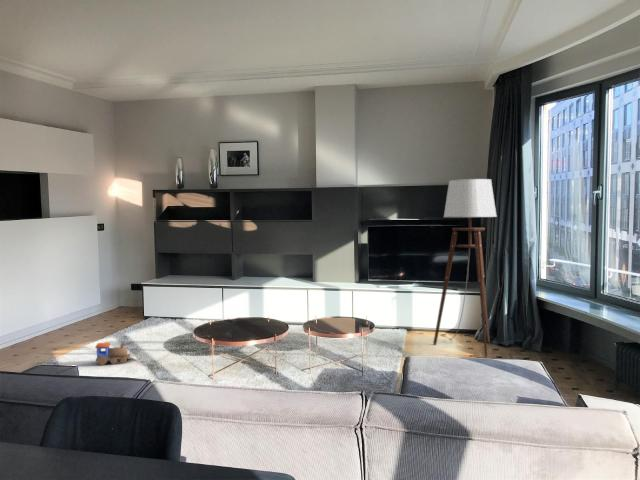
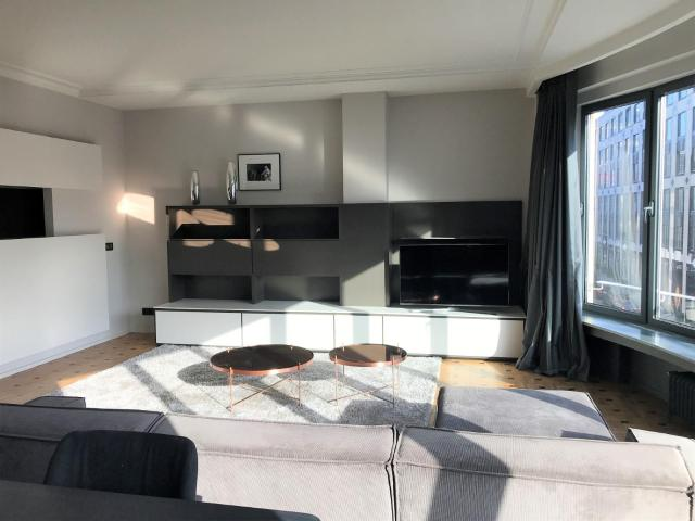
- floor lamp [432,178,498,358]
- toy train [95,341,131,366]
